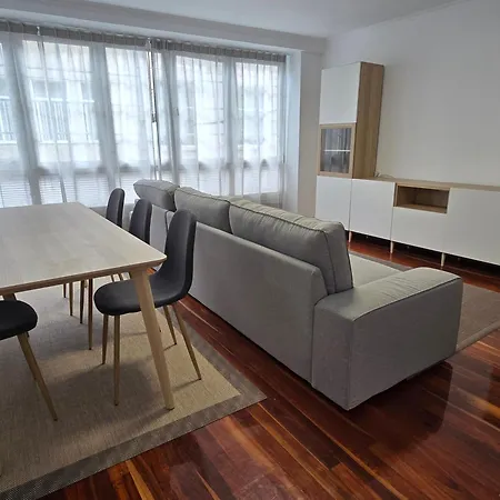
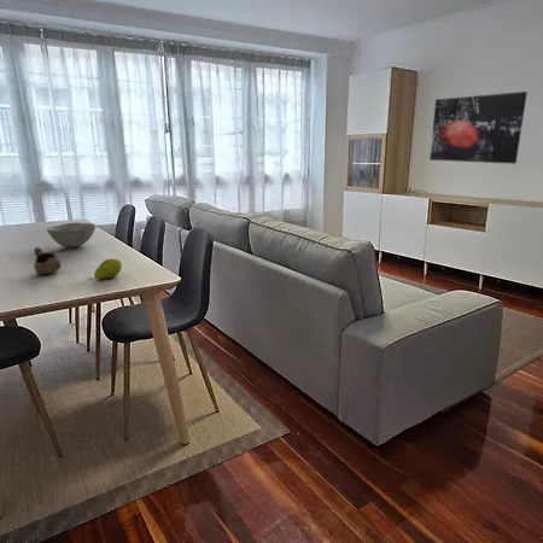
+ bowl [46,221,97,249]
+ wall art [428,91,529,165]
+ fruit [88,257,123,281]
+ cup [33,246,63,275]
